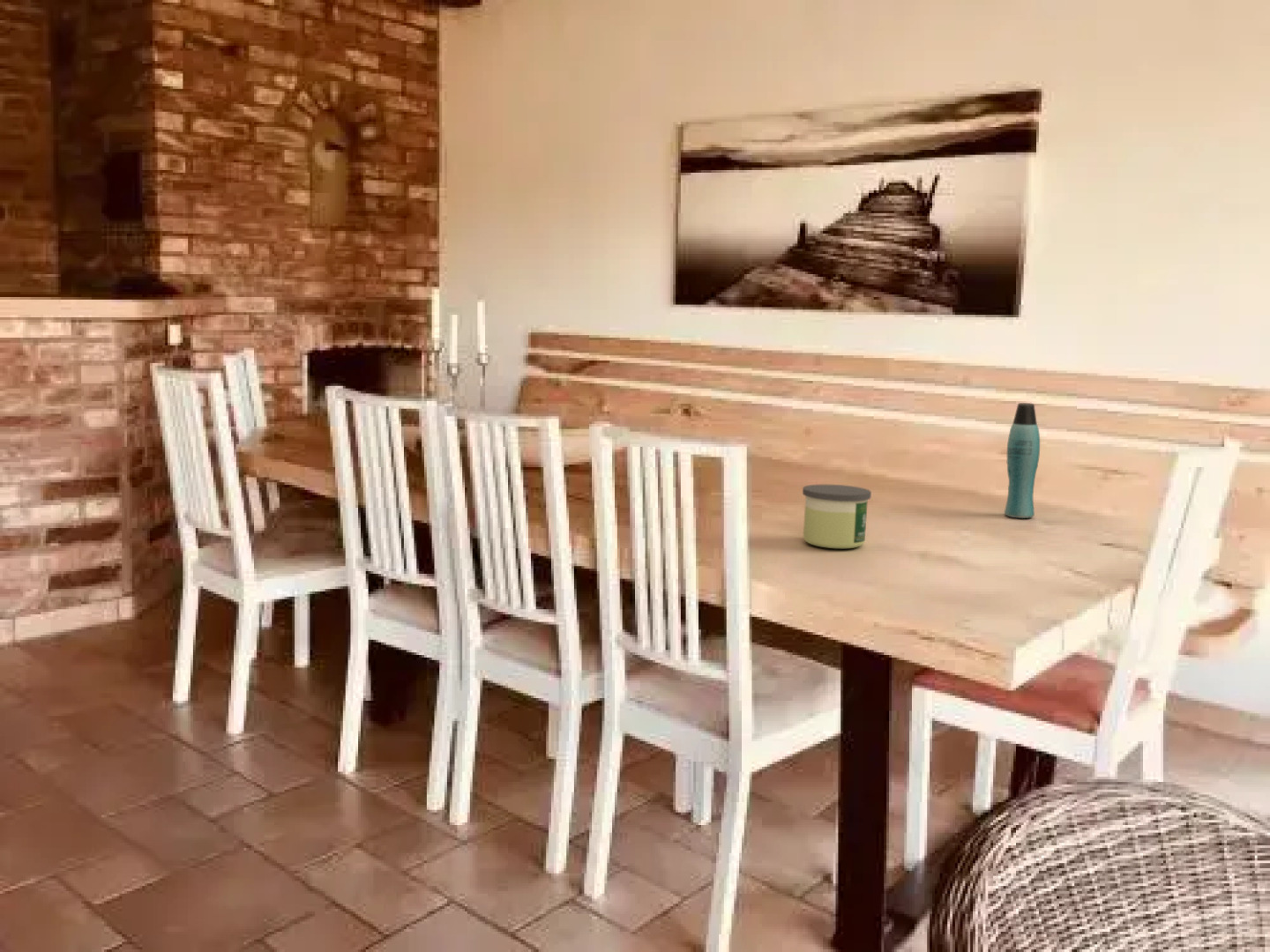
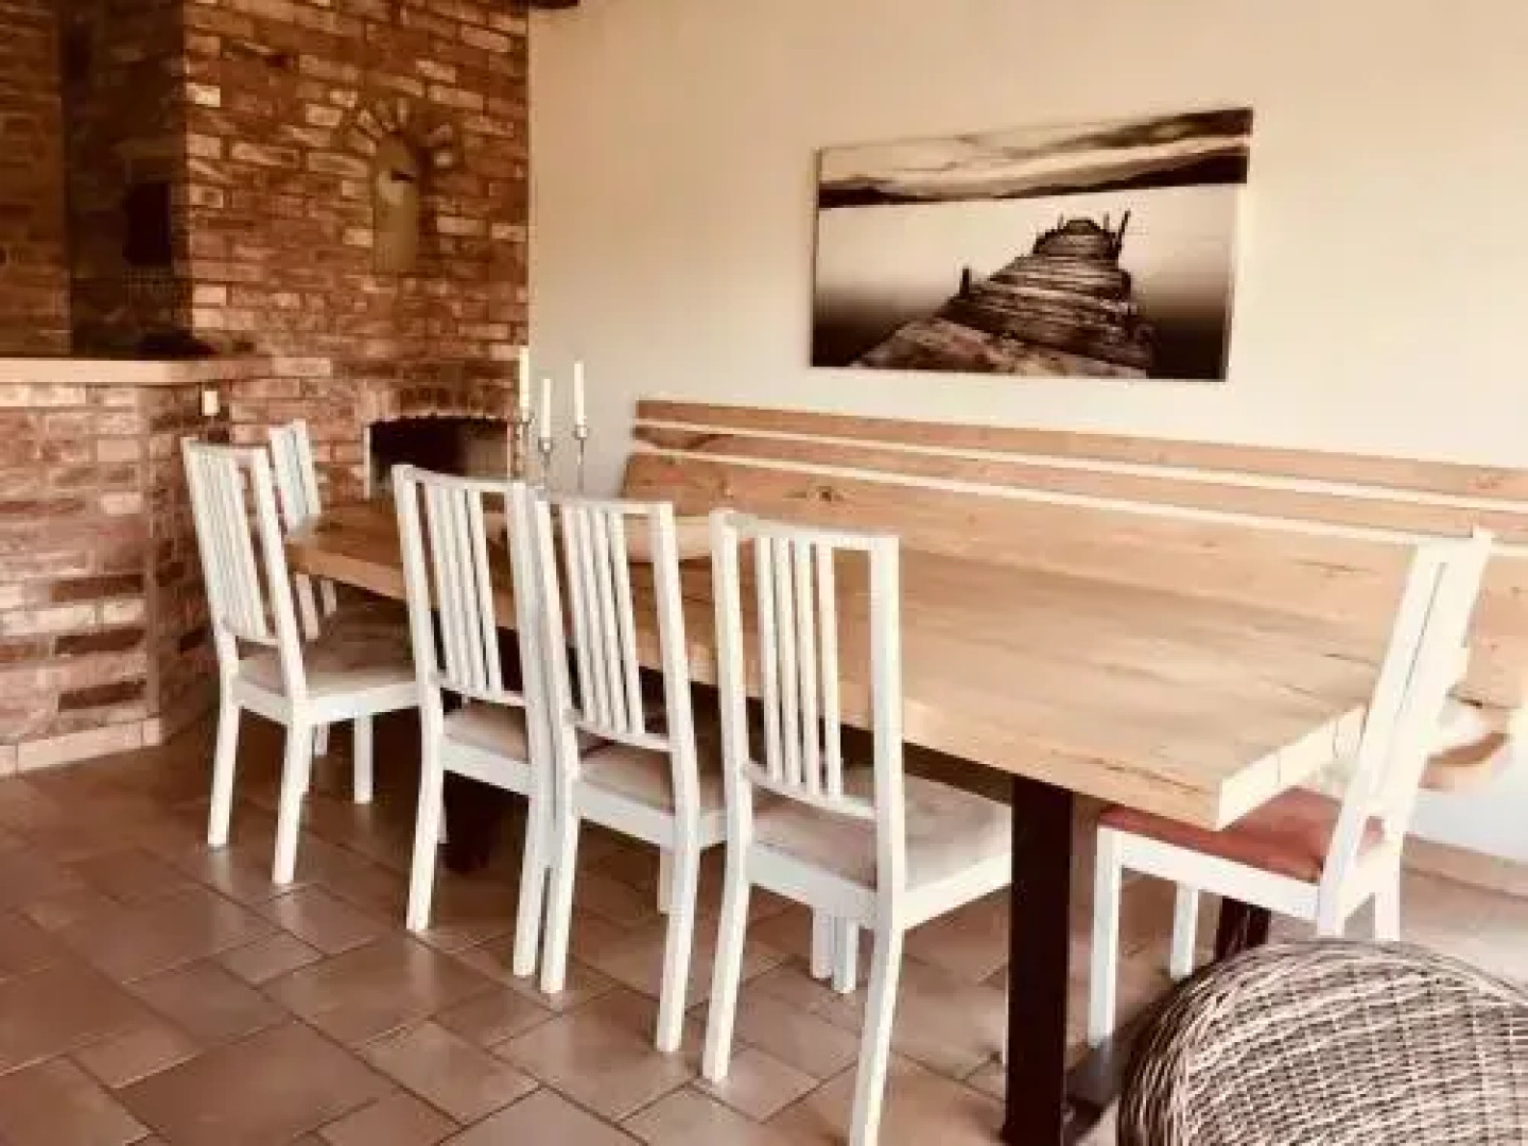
- candle [802,483,872,549]
- bottle [1004,402,1041,519]
